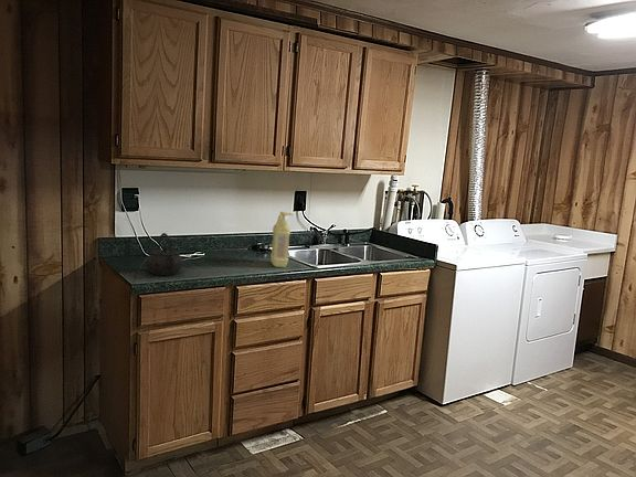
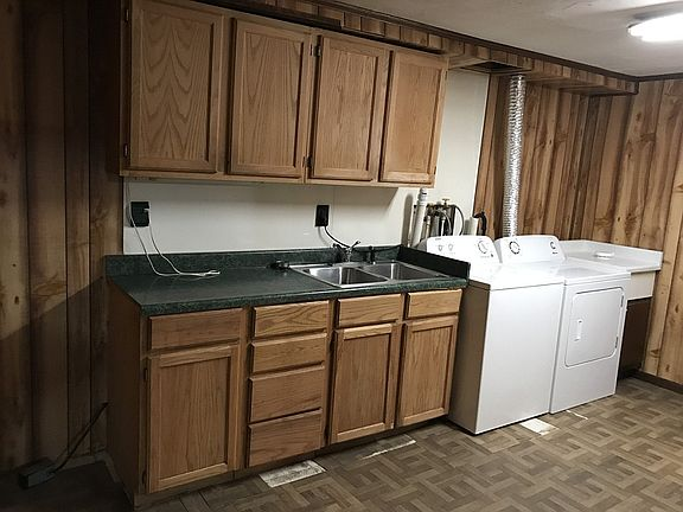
- detergent [269,211,294,268]
- kettle [145,232,184,277]
